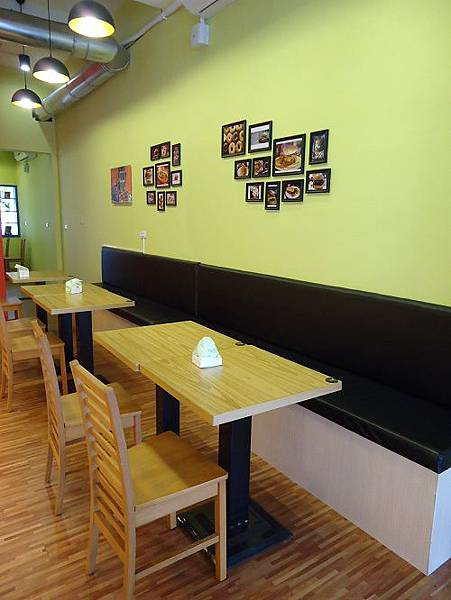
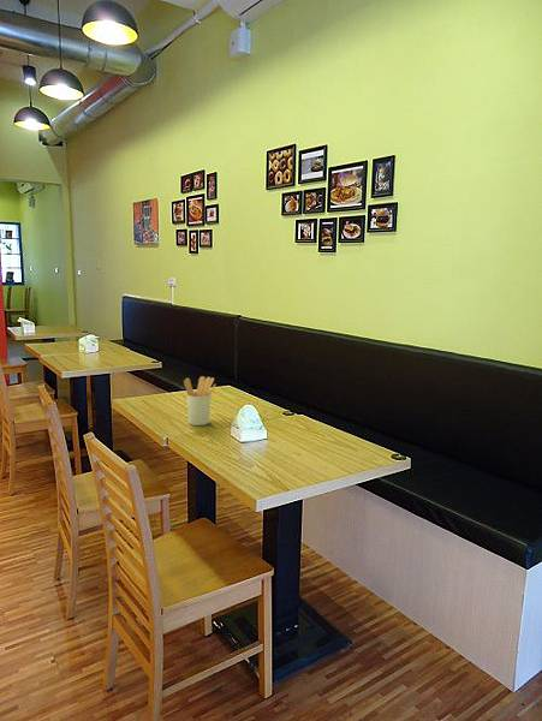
+ utensil holder [183,375,216,427]
